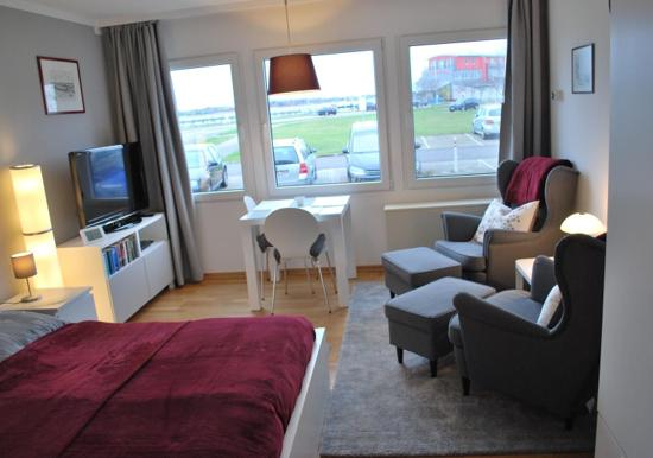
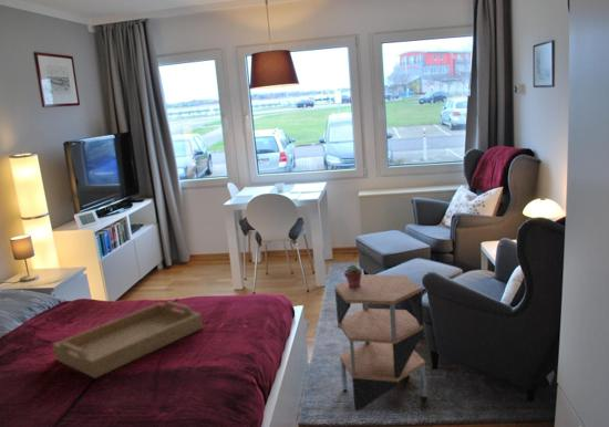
+ potted succulent [343,263,363,288]
+ side table [333,273,427,413]
+ serving tray [51,301,204,379]
